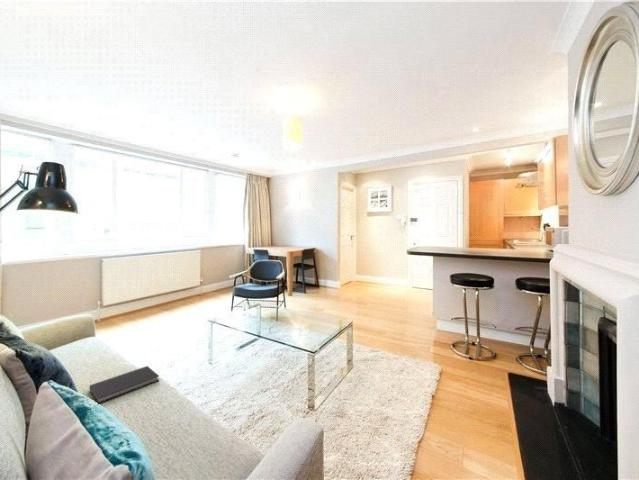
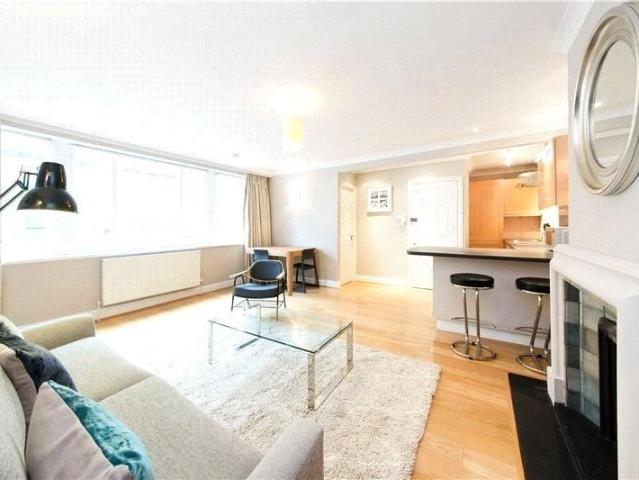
- diary [89,365,160,405]
